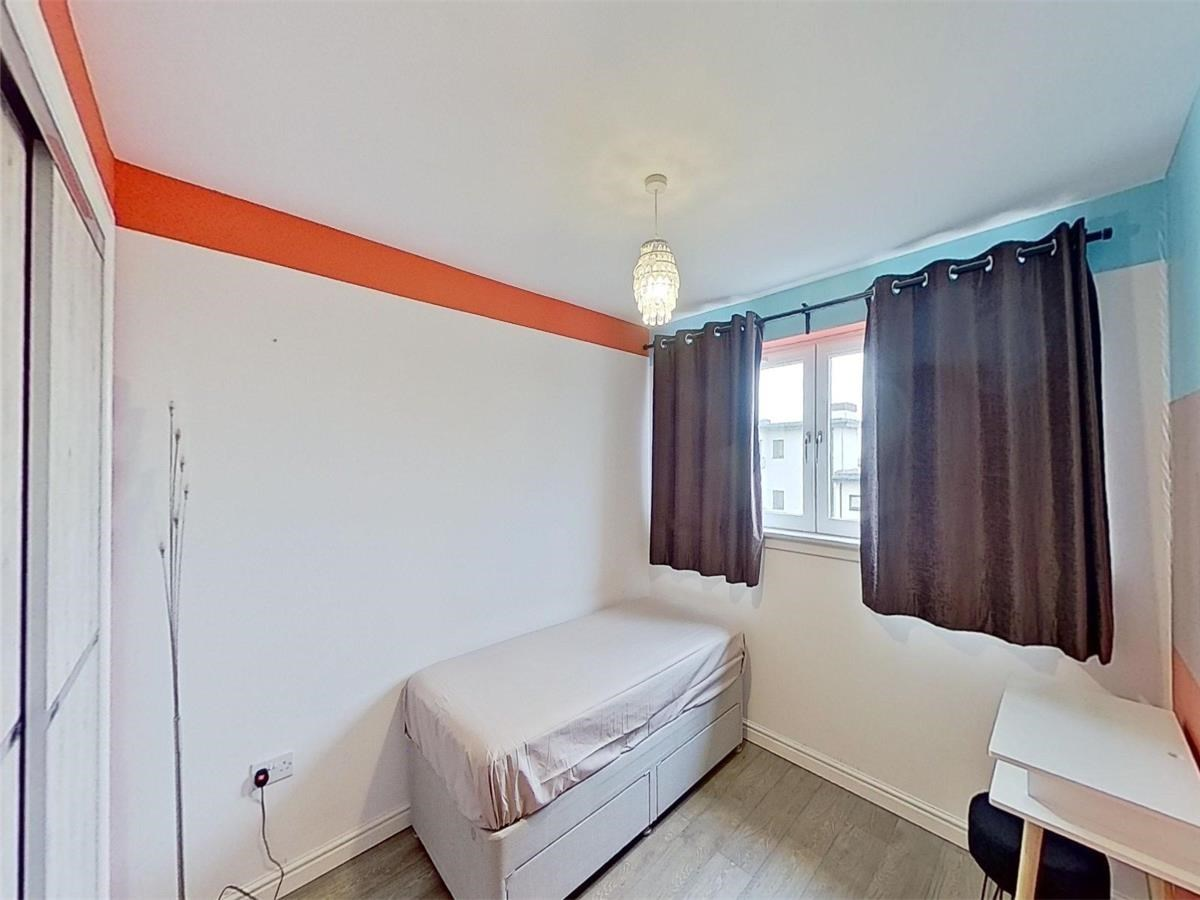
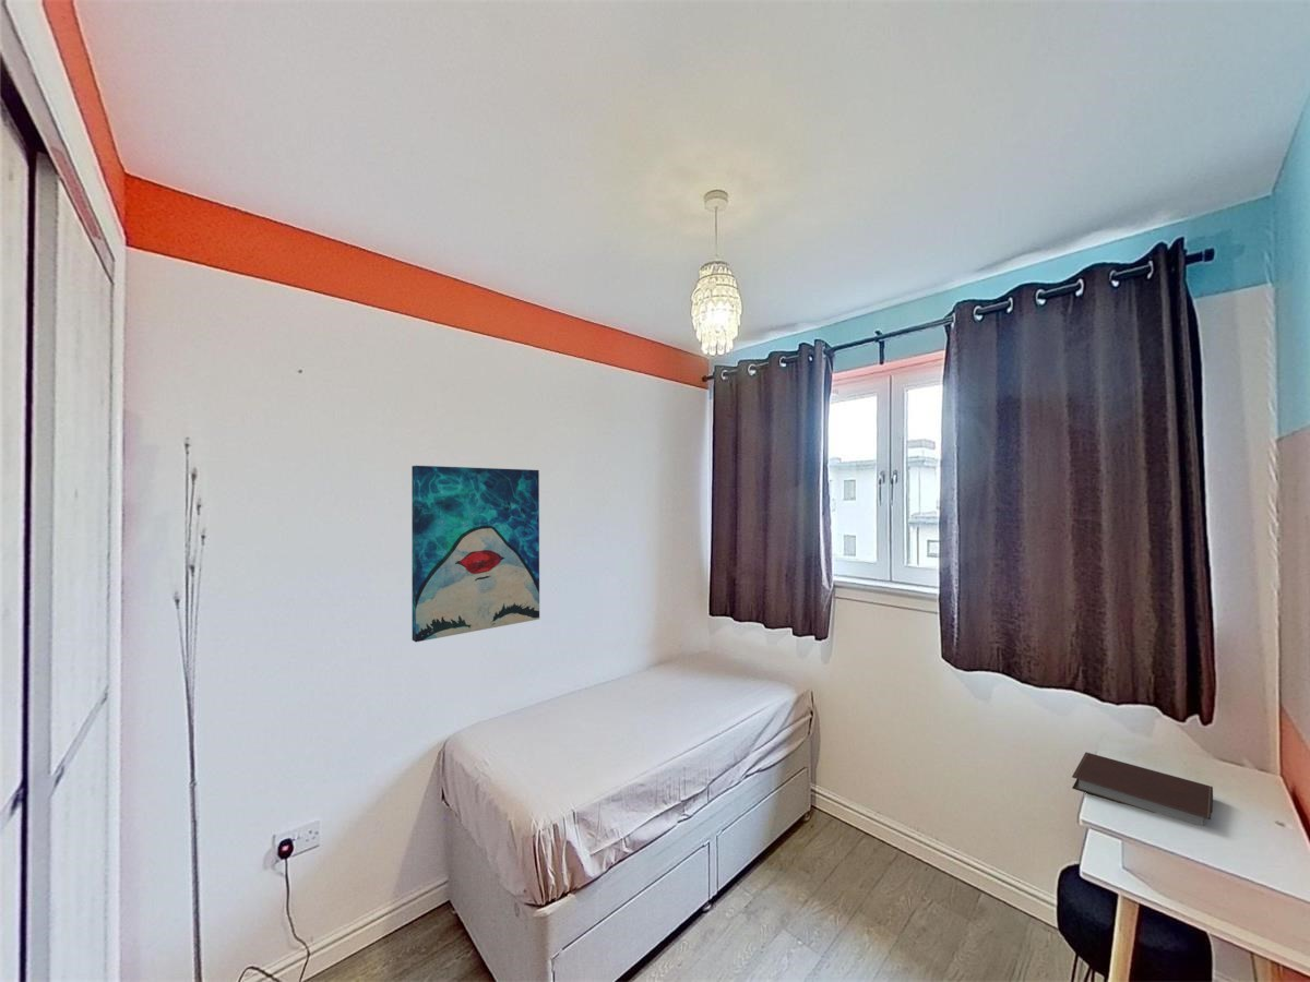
+ wall art [410,465,540,643]
+ notebook [1071,751,1214,827]
